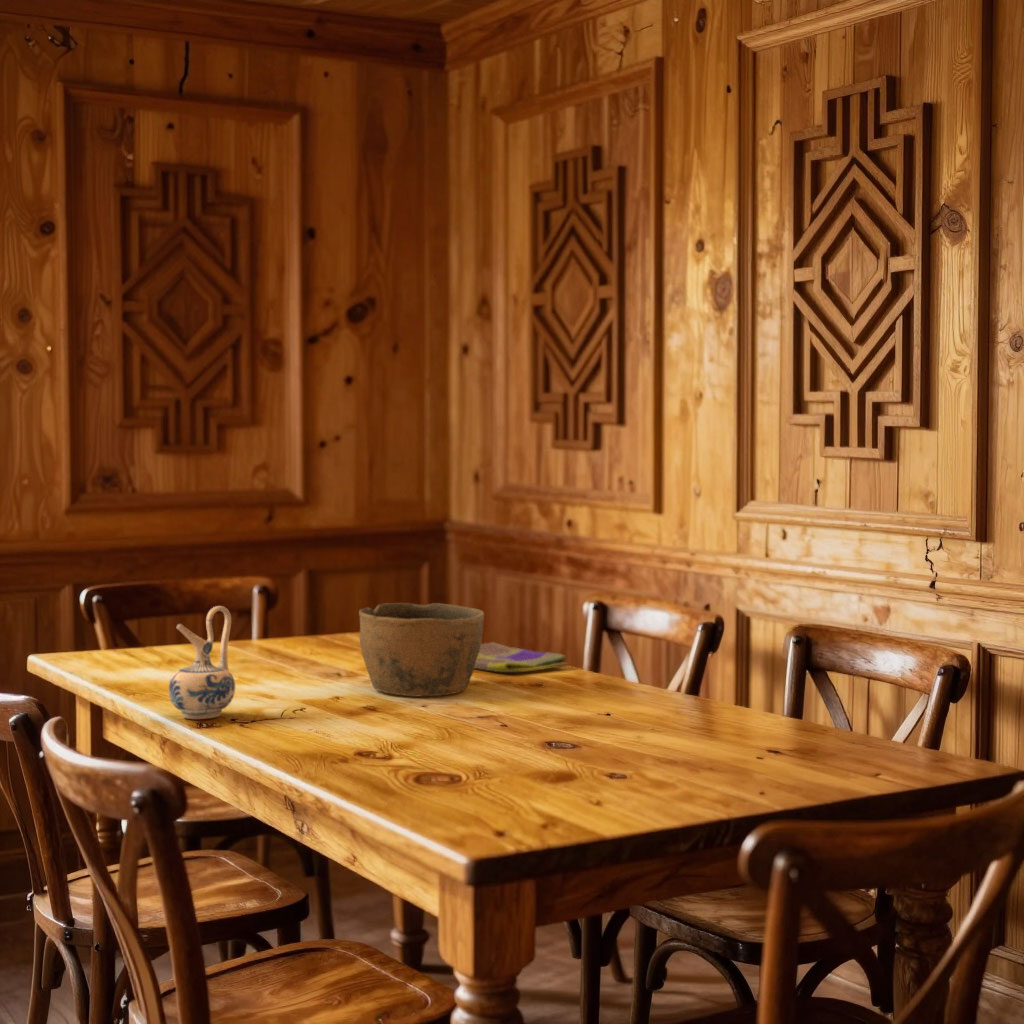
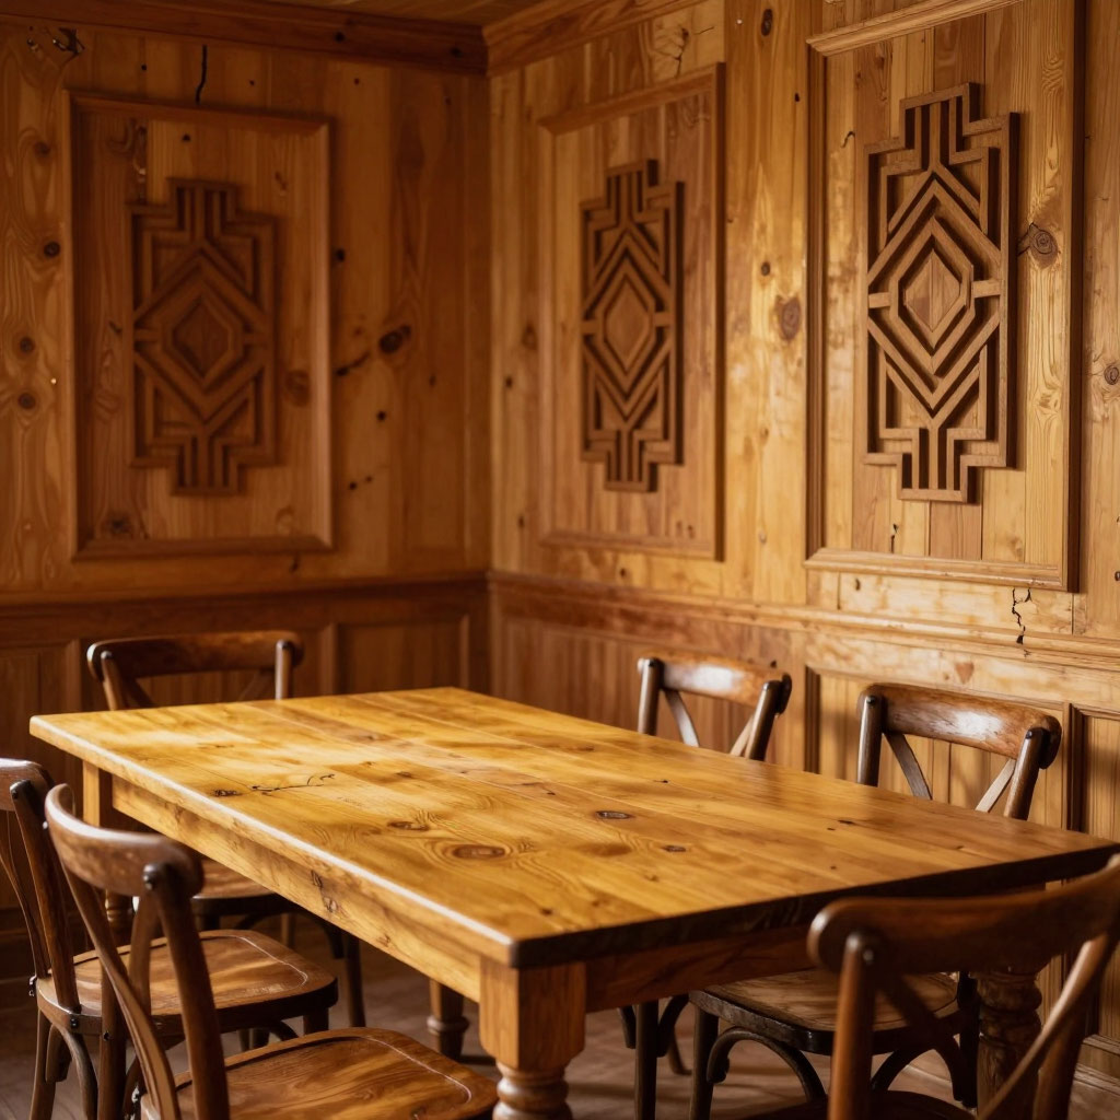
- bowl [358,602,485,697]
- ceramic pitcher [168,605,236,720]
- dish towel [474,641,569,673]
